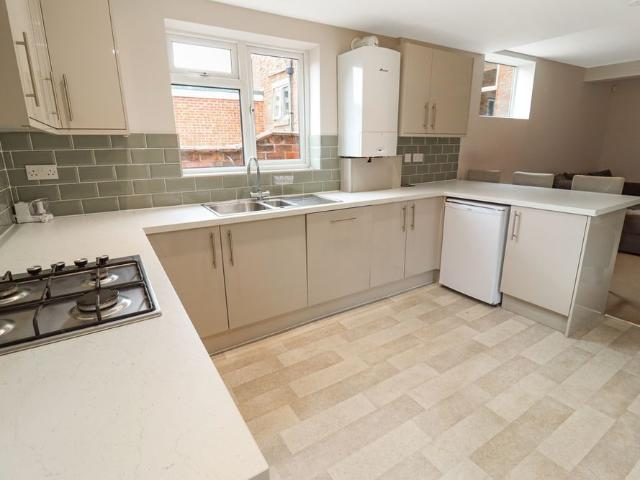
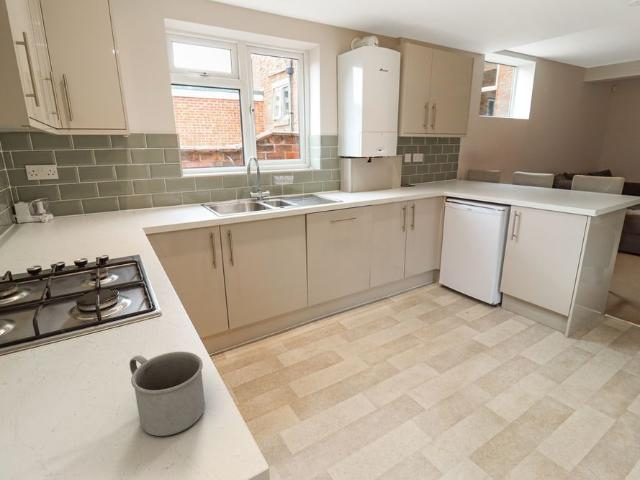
+ mug [129,351,206,437]
